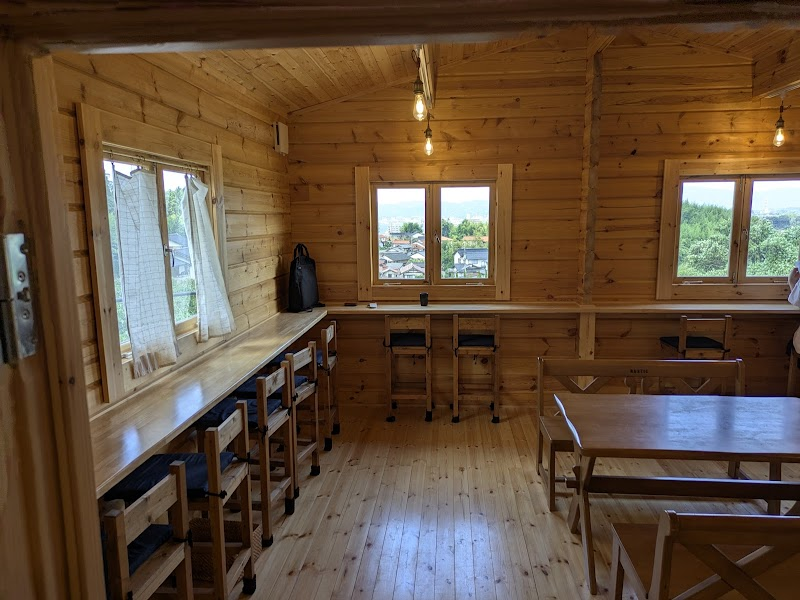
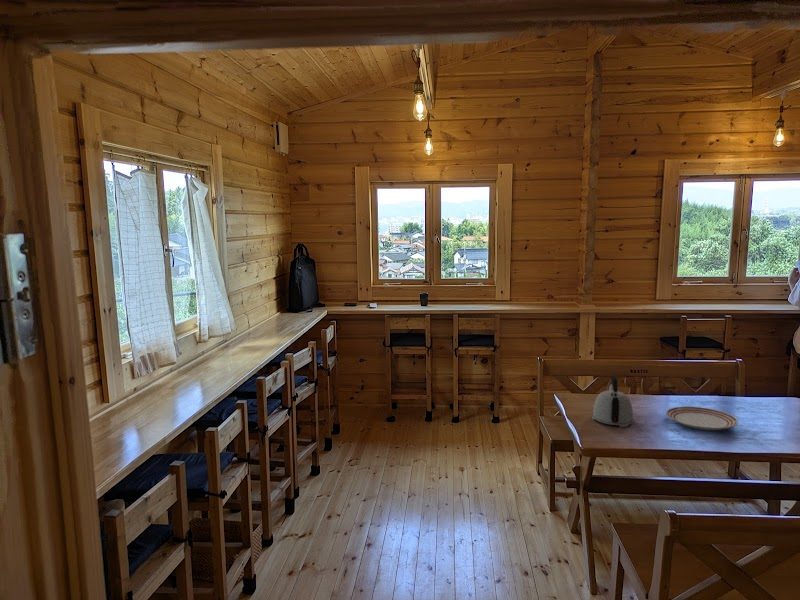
+ kettle [592,374,634,428]
+ dinner plate [665,405,739,431]
